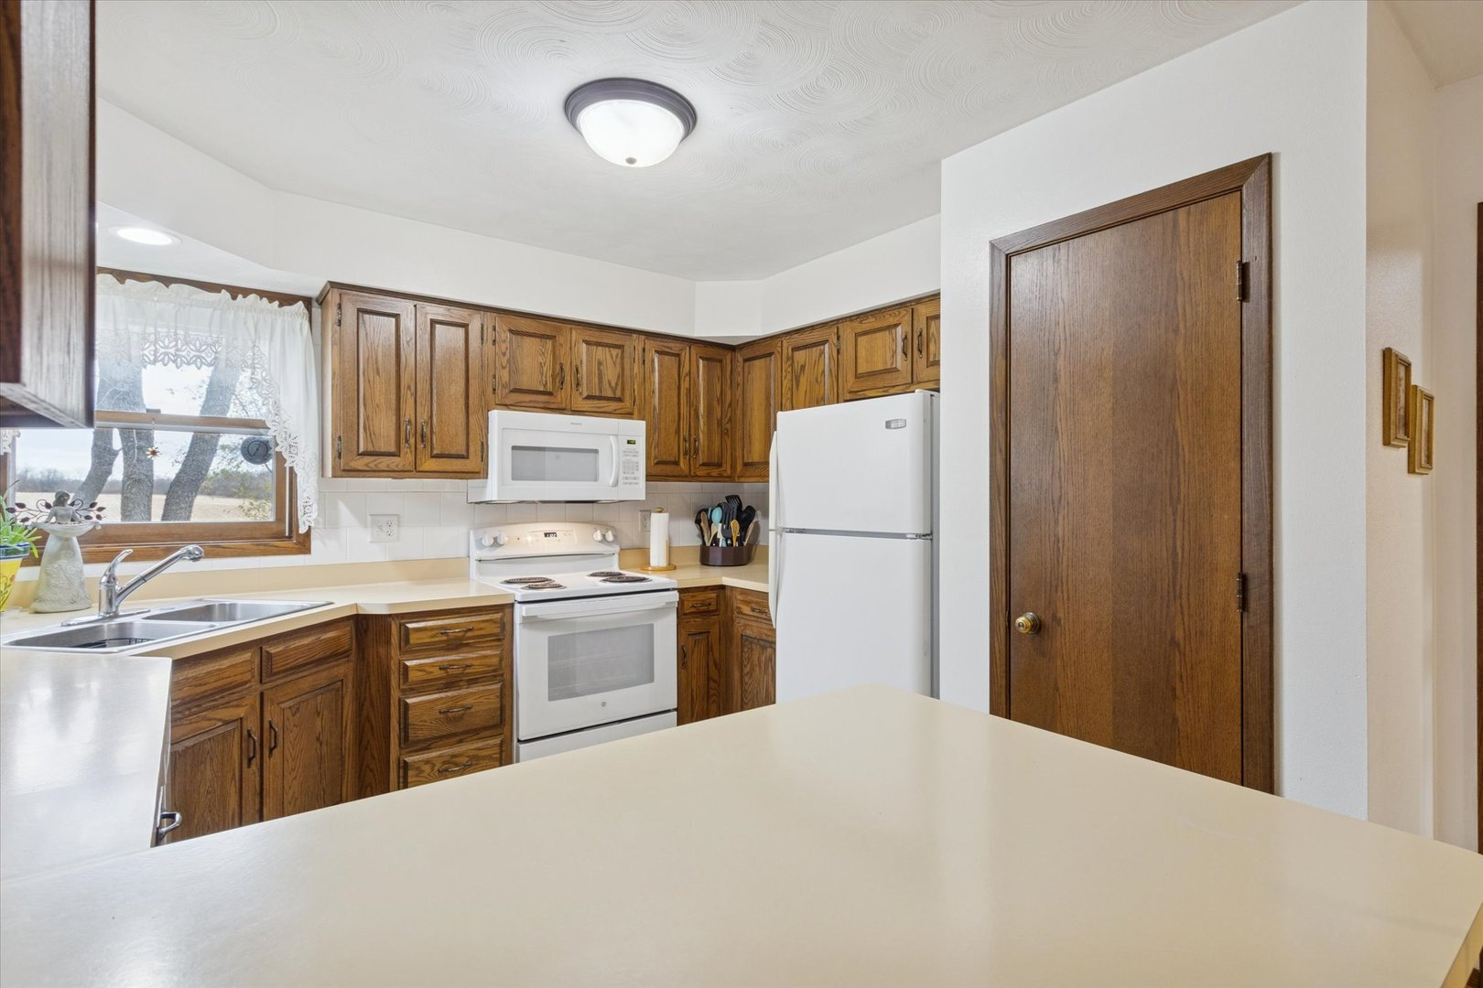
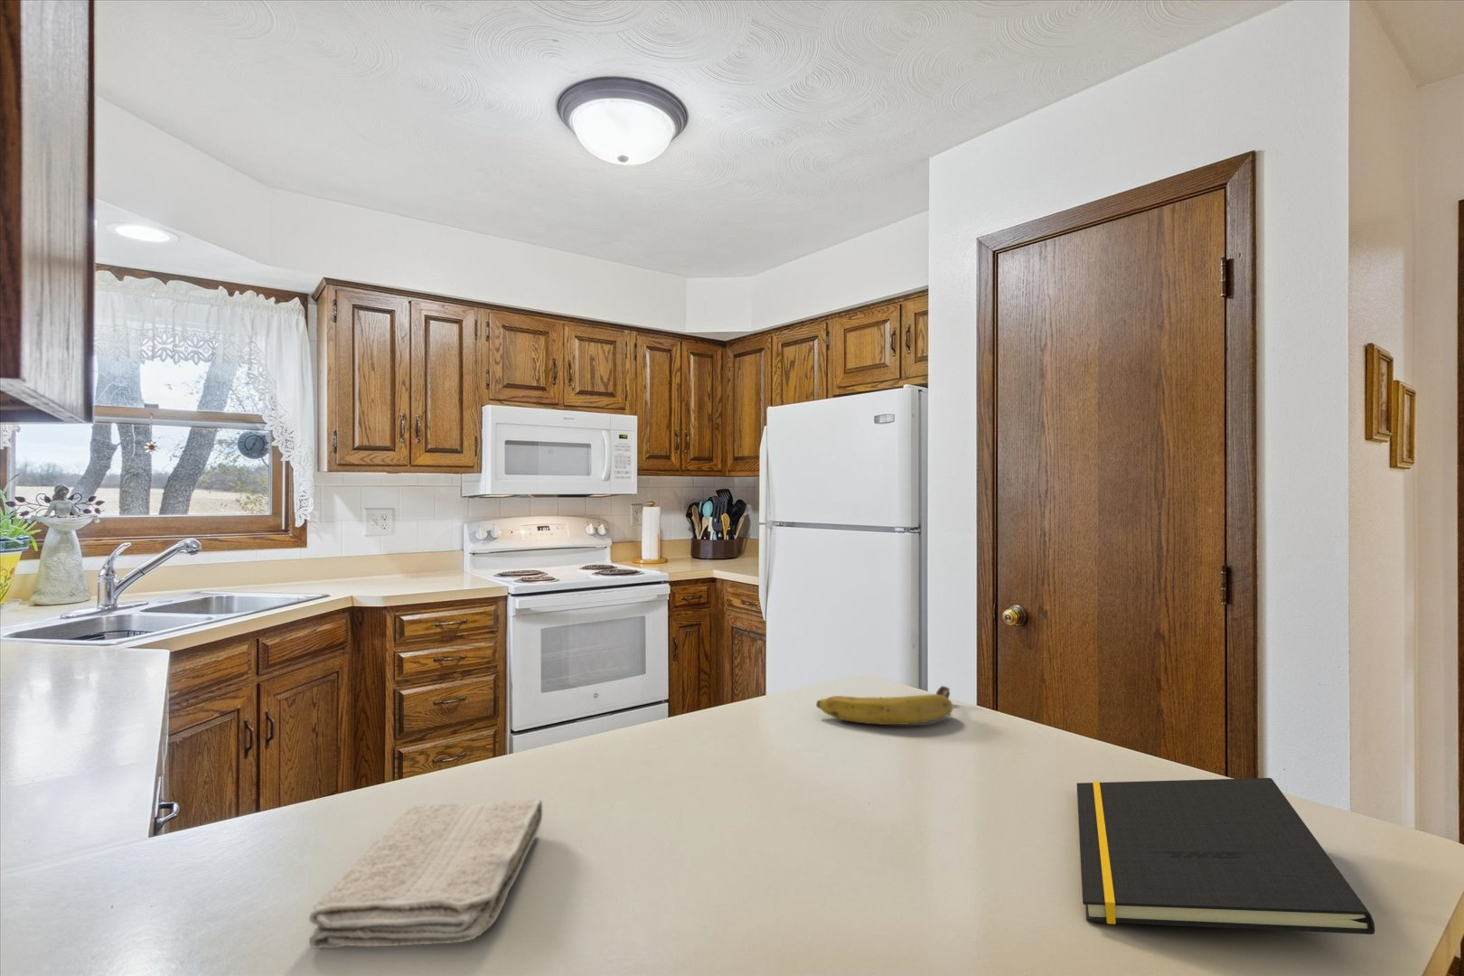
+ washcloth [308,798,544,949]
+ fruit [815,685,953,725]
+ notepad [1076,777,1376,936]
